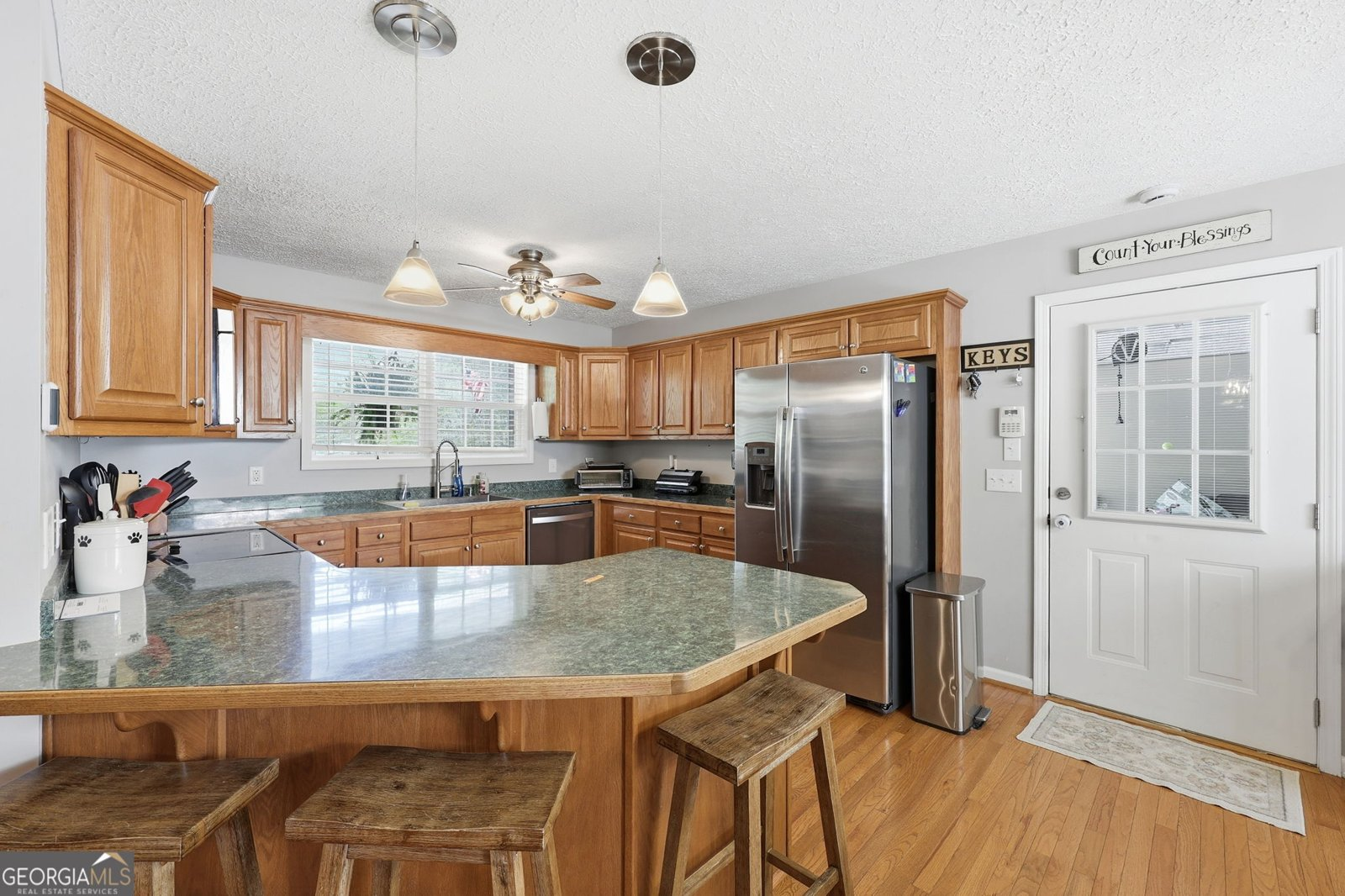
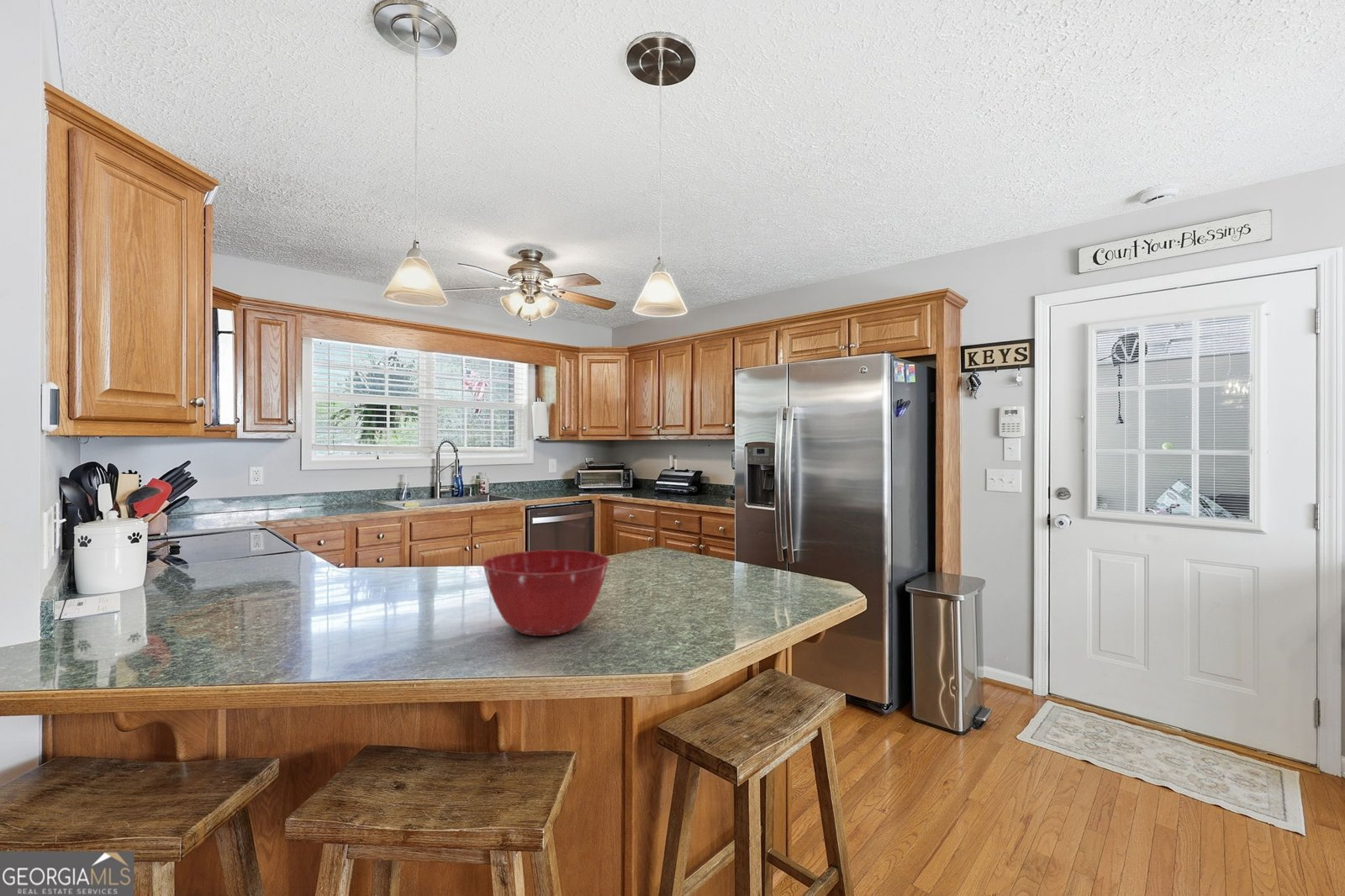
+ mixing bowl [481,549,610,636]
